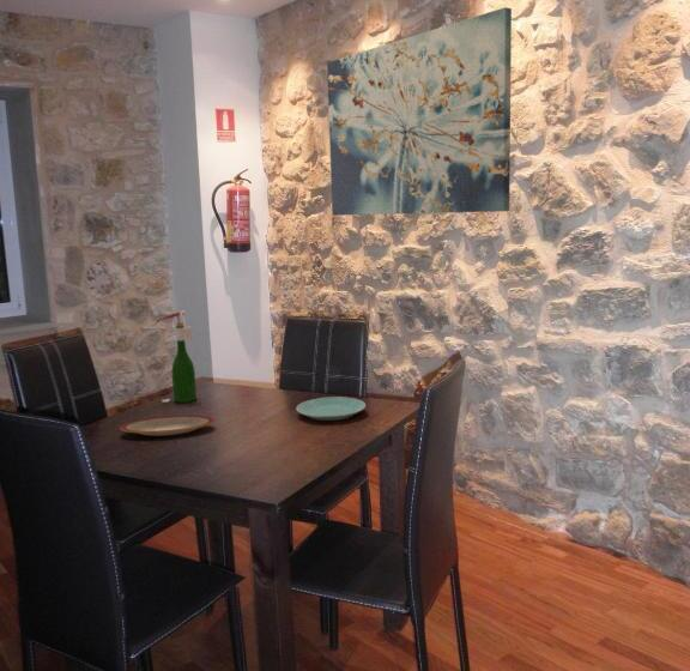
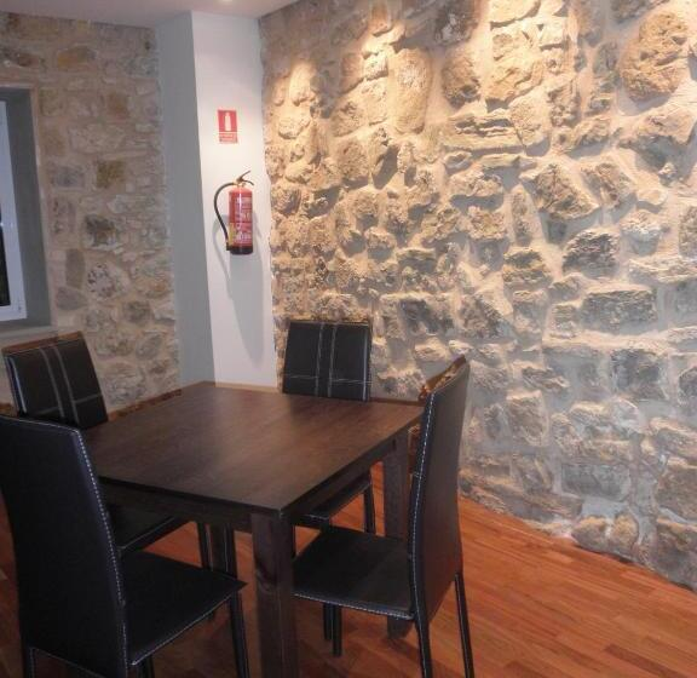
- wall art [326,6,513,217]
- plate [119,415,216,437]
- wine bottle [153,309,198,404]
- plate [295,395,367,422]
